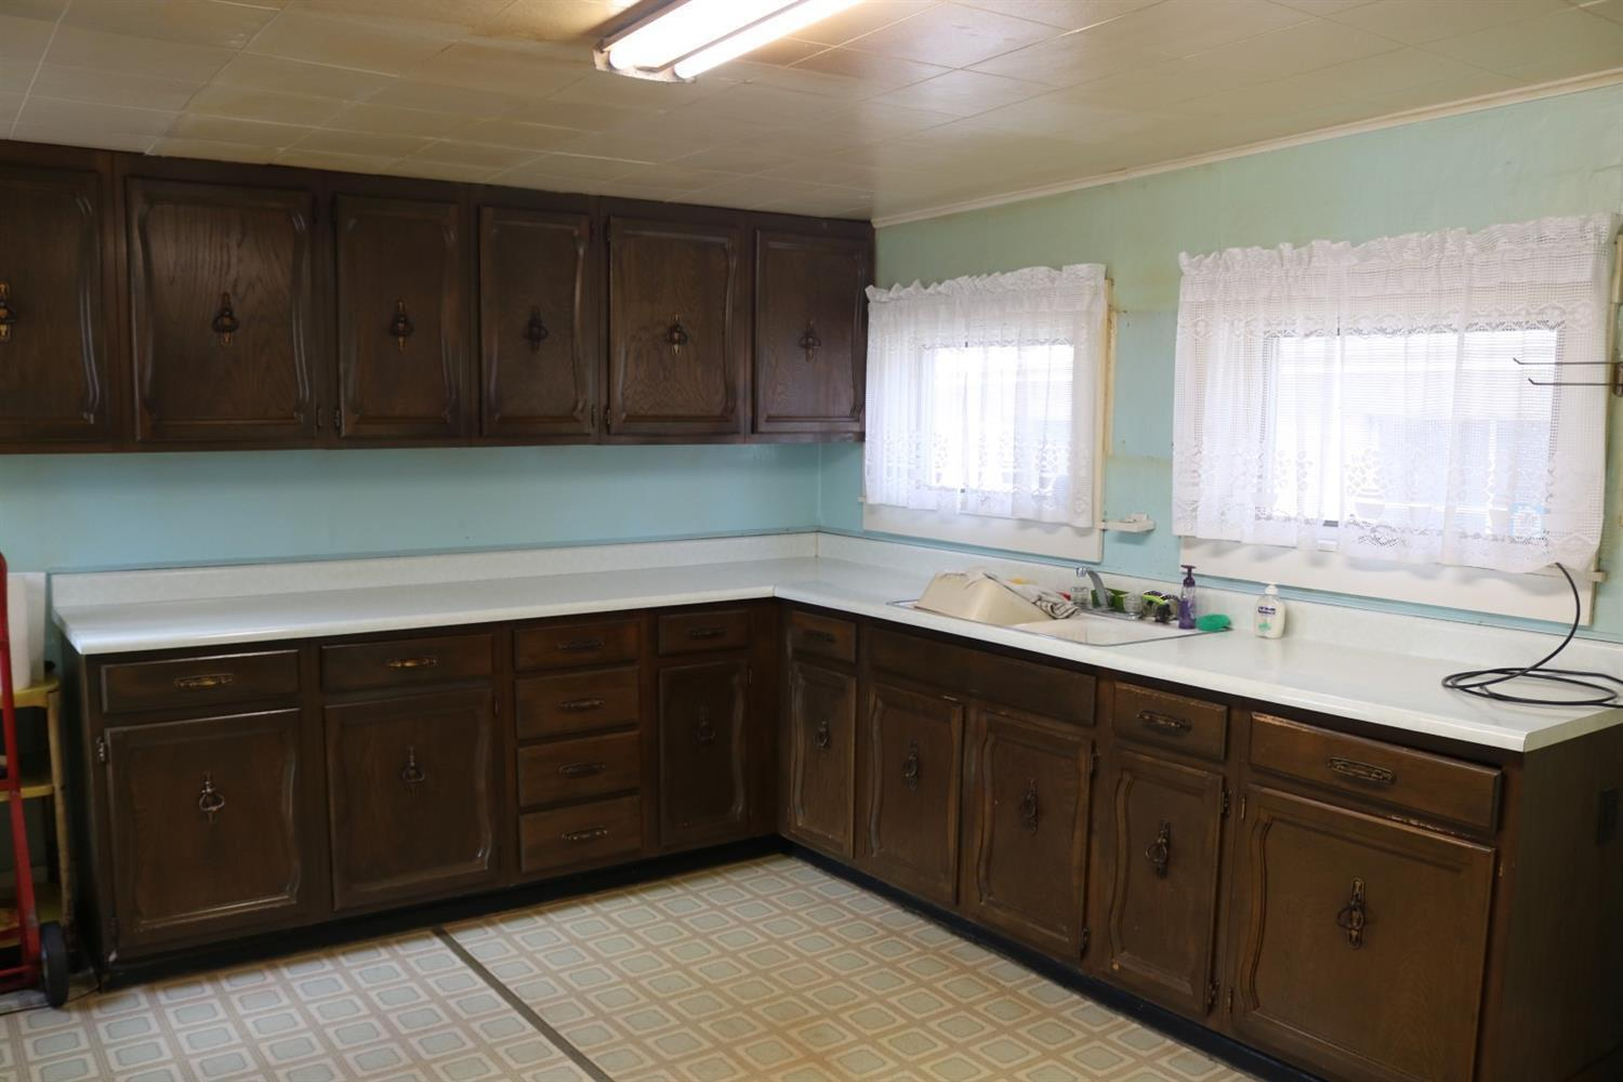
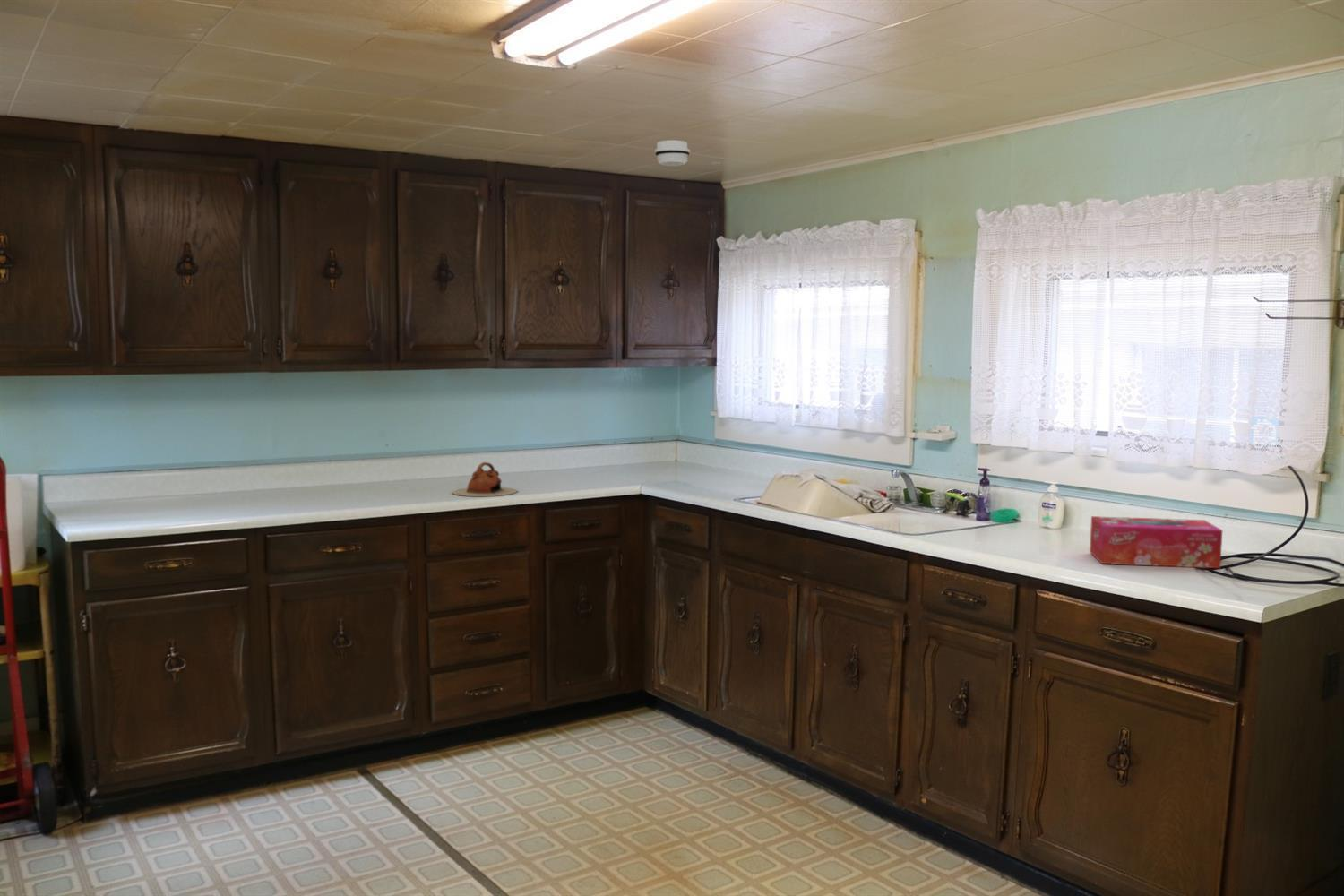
+ teapot [452,461,519,497]
+ tissue box [1089,515,1223,569]
+ smoke detector [654,139,691,167]
